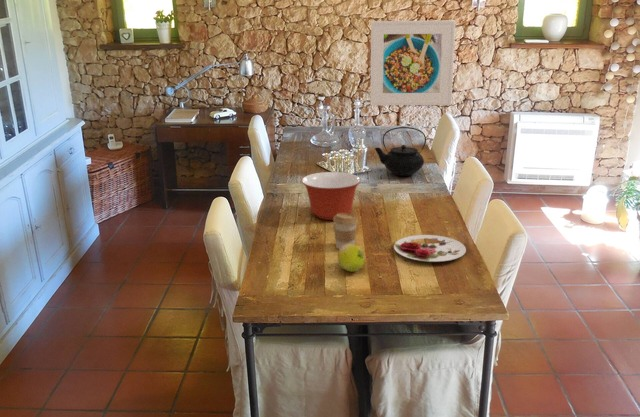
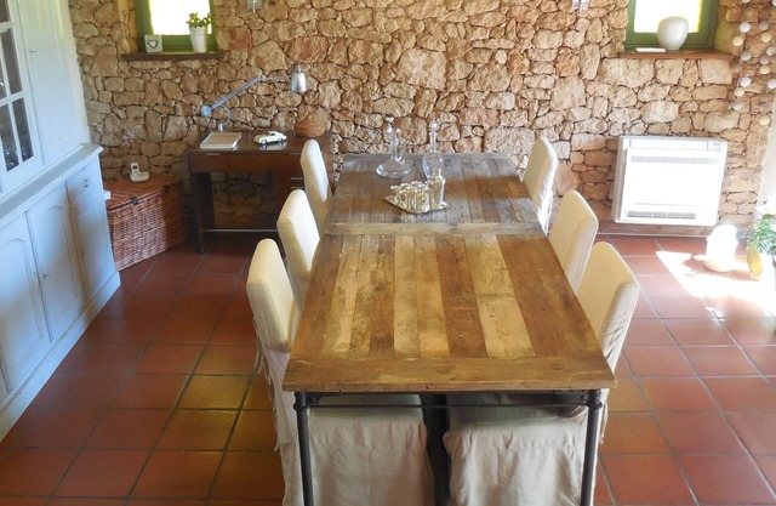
- teapot [374,126,427,177]
- fruit [337,244,366,273]
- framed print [369,19,457,107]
- coffee cup [332,213,359,250]
- mixing bowl [301,171,362,221]
- plate [393,234,467,263]
